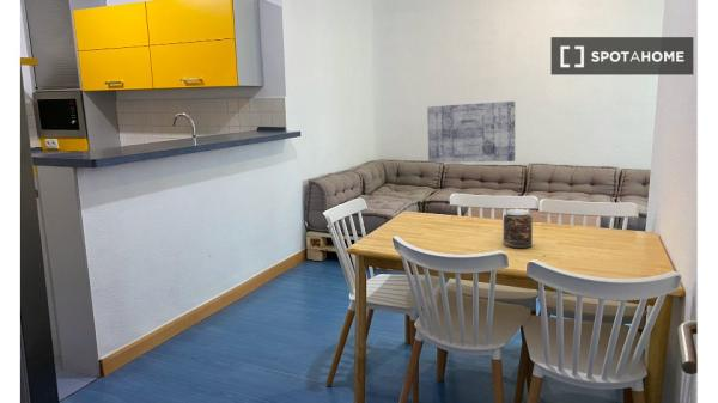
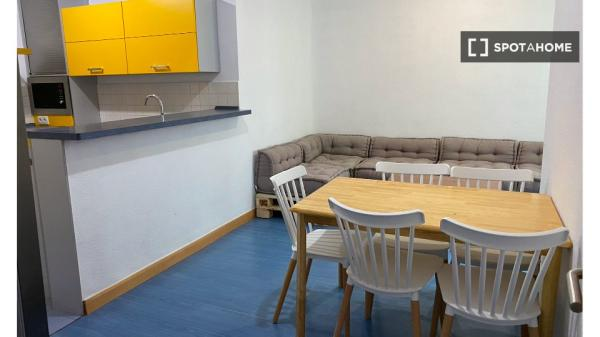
- wall art [426,100,516,164]
- jar [503,208,534,249]
